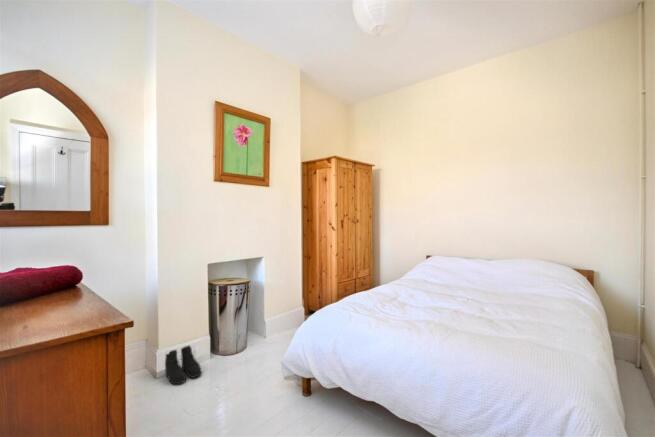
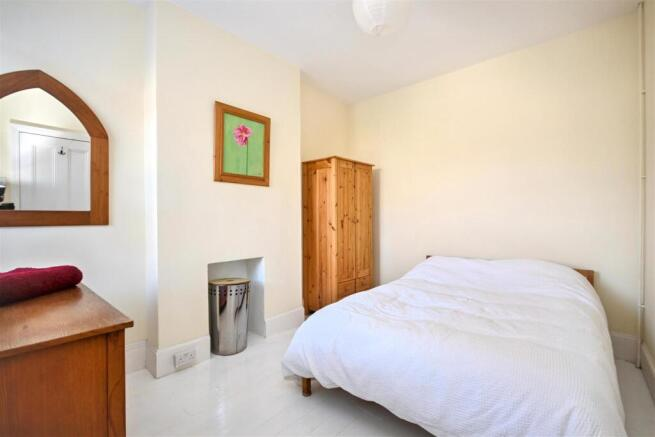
- boots [164,344,203,385]
